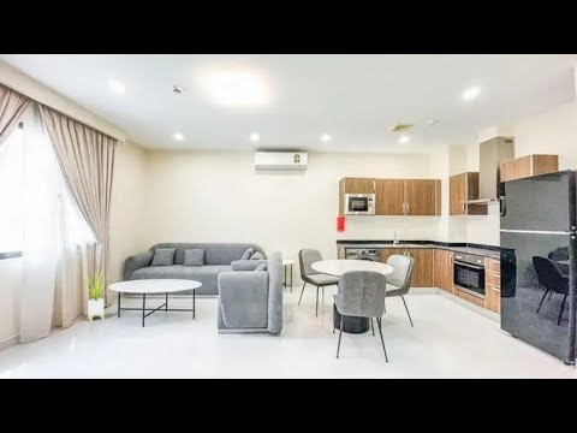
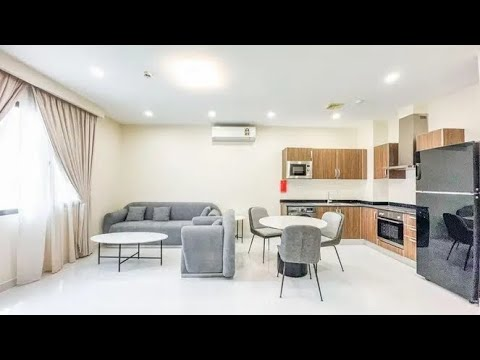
- house plant [83,267,109,322]
